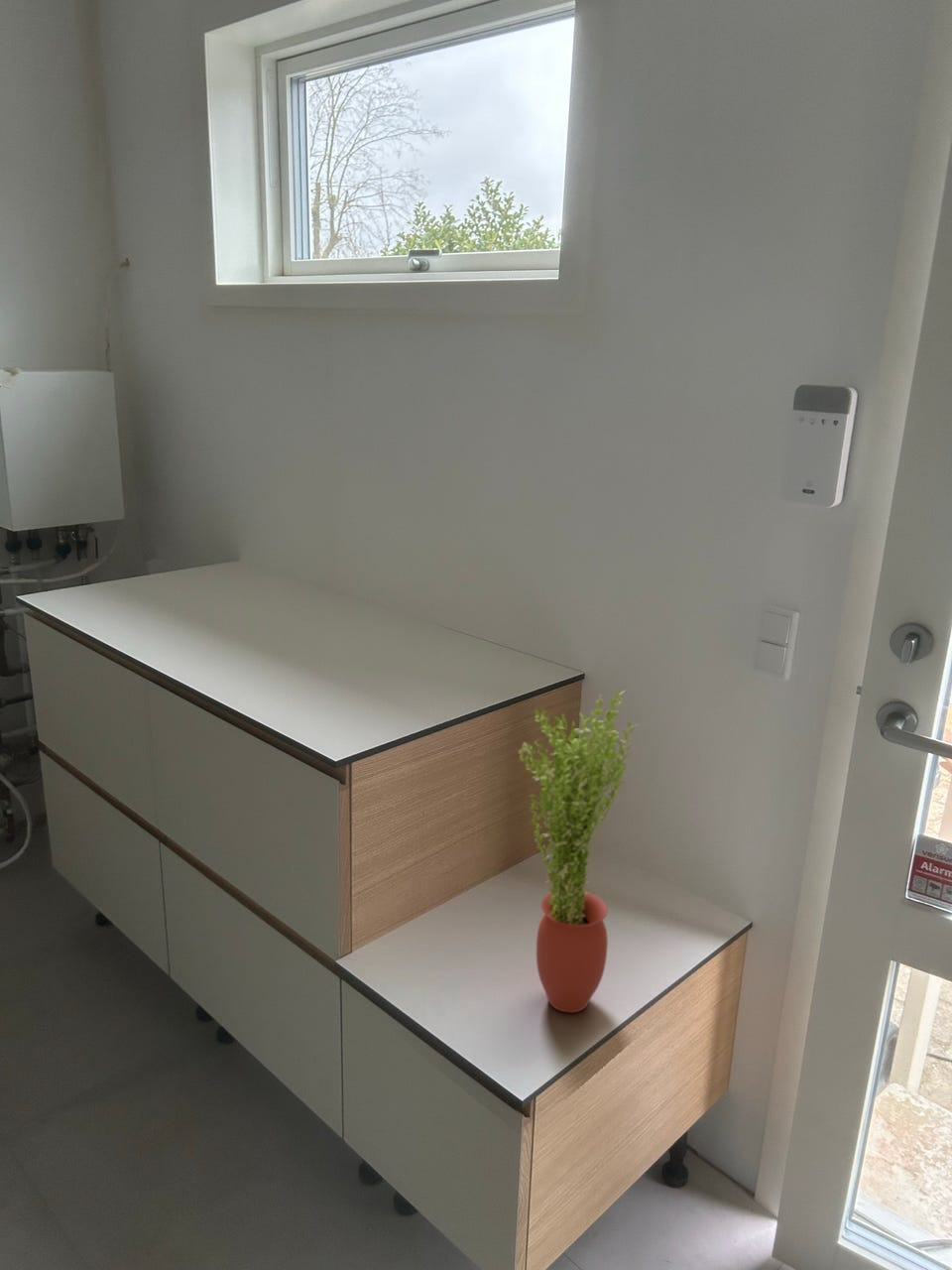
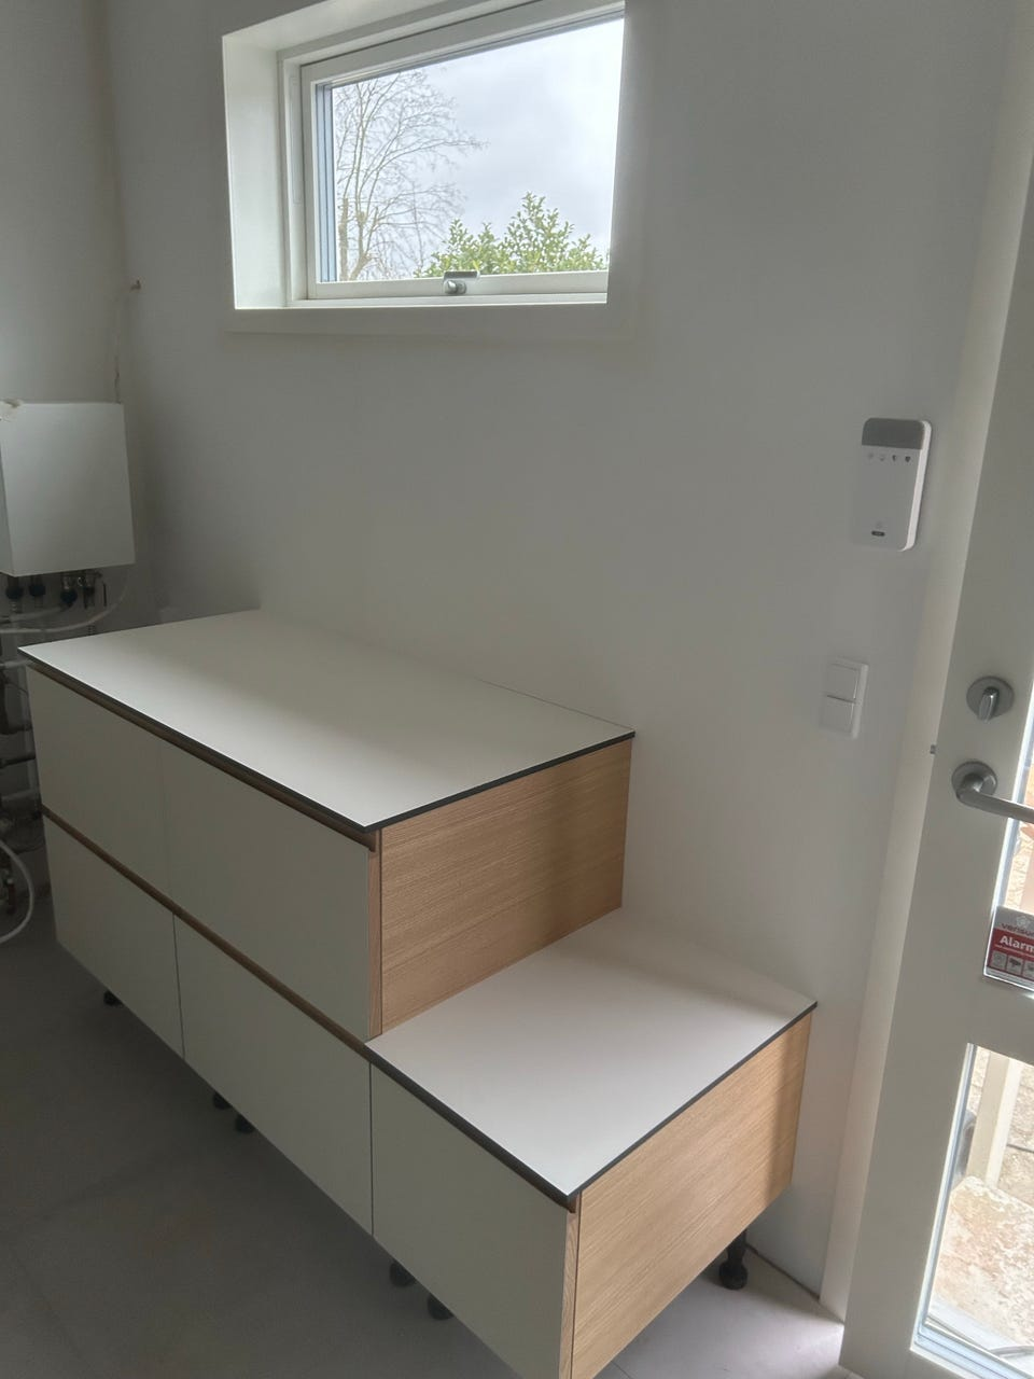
- potted plant [518,690,640,1014]
